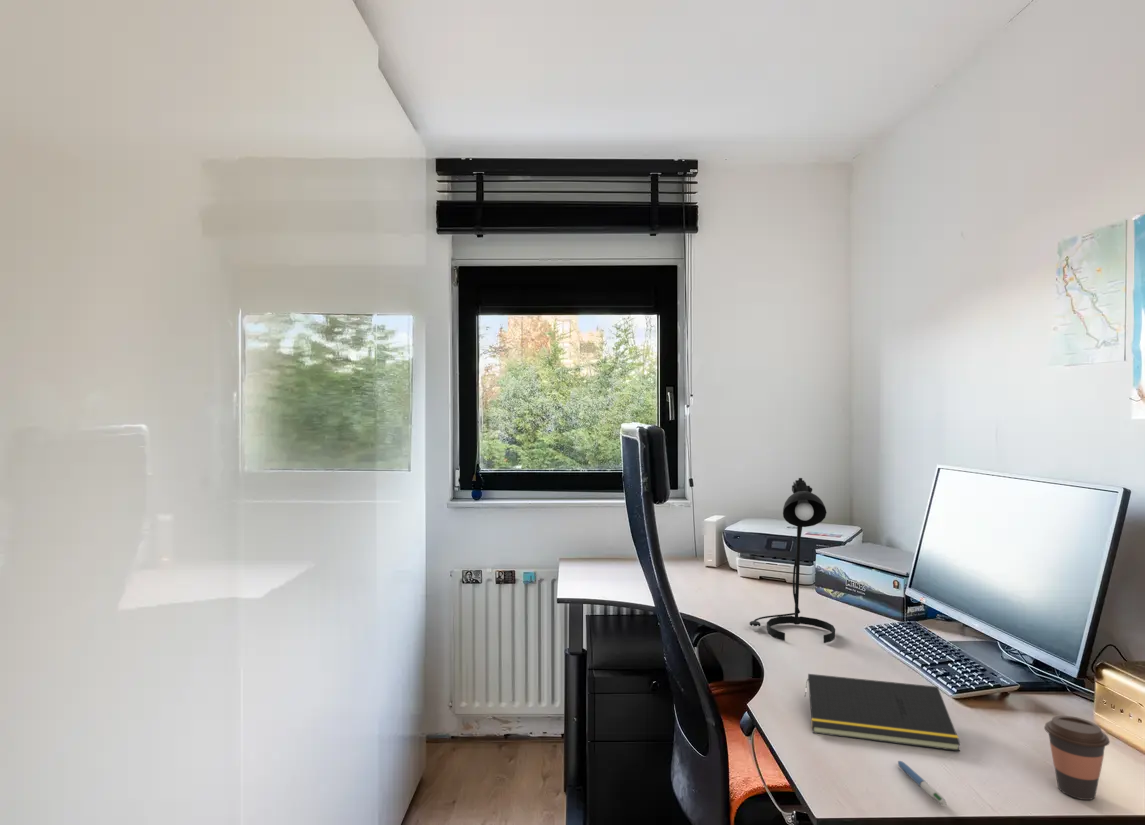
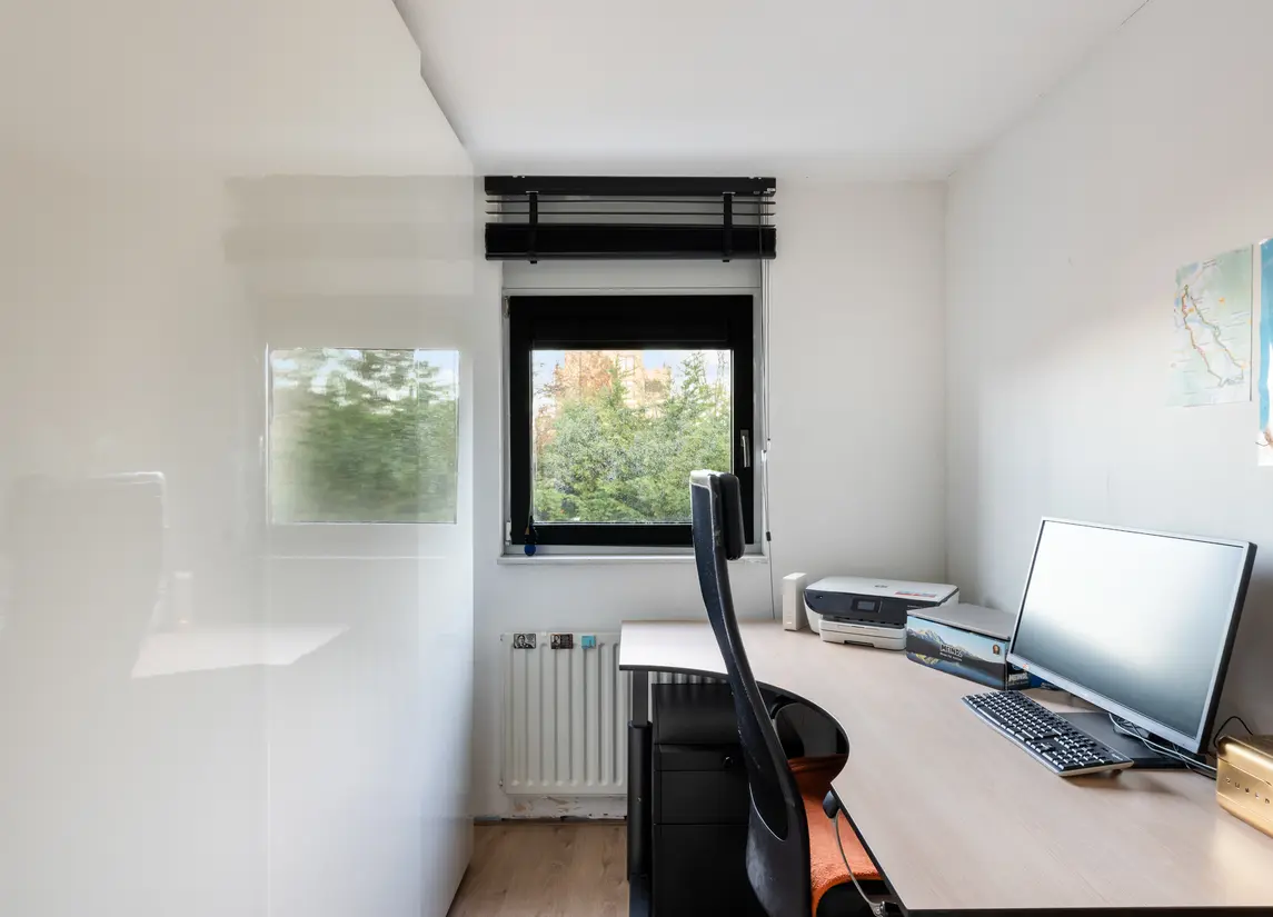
- notepad [804,673,961,752]
- pen [897,760,947,807]
- desk lamp [749,477,836,644]
- coffee cup [1043,715,1111,801]
